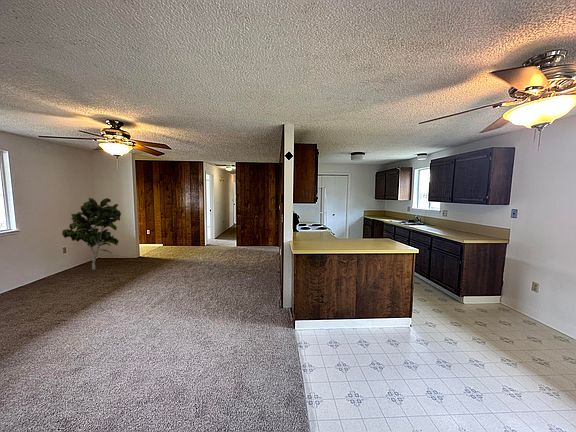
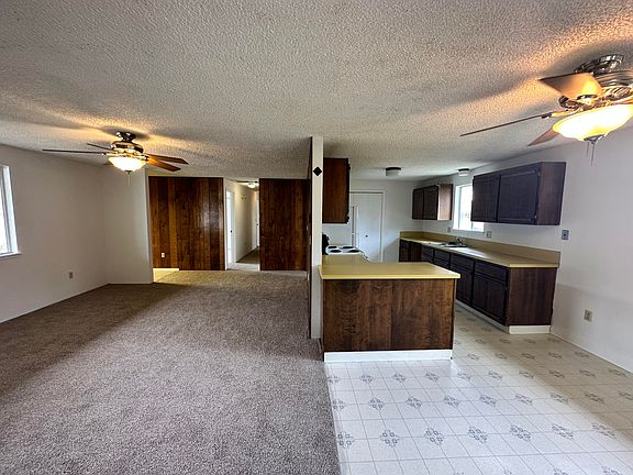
- indoor plant [61,197,122,271]
